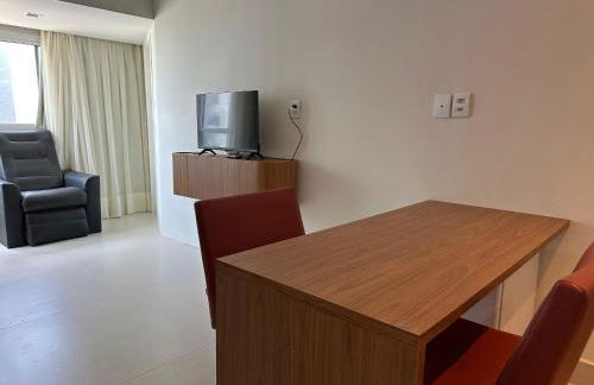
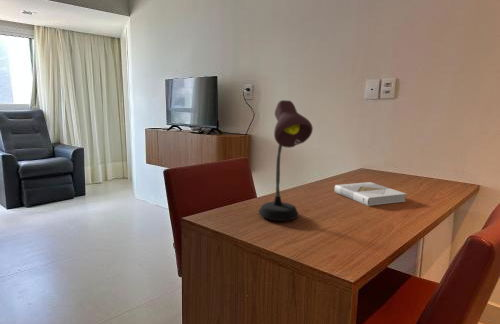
+ book [334,181,407,207]
+ desk lamp [258,99,314,222]
